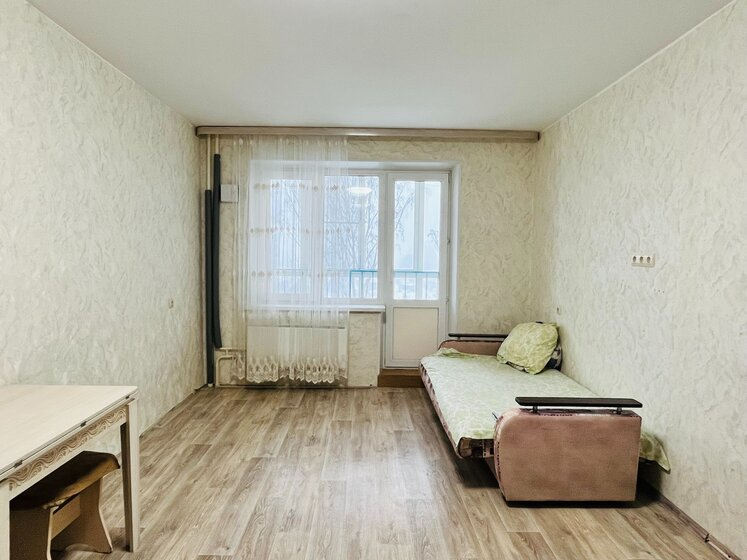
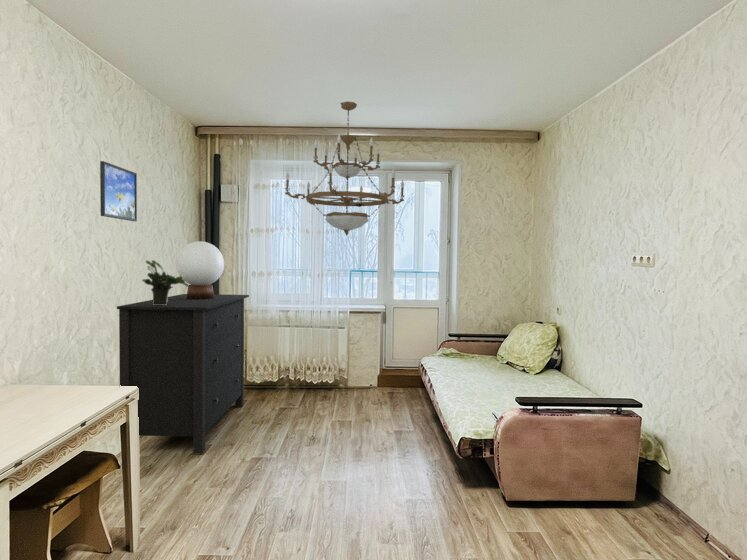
+ potted plant [141,259,189,305]
+ table lamp [175,240,225,299]
+ dresser [116,293,250,455]
+ chandelier [284,100,406,236]
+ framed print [99,160,138,222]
